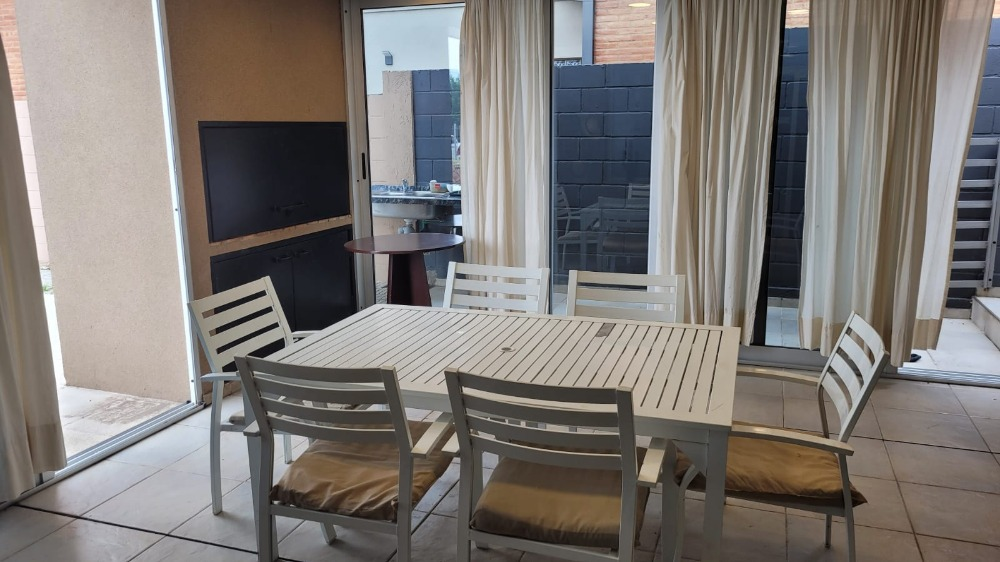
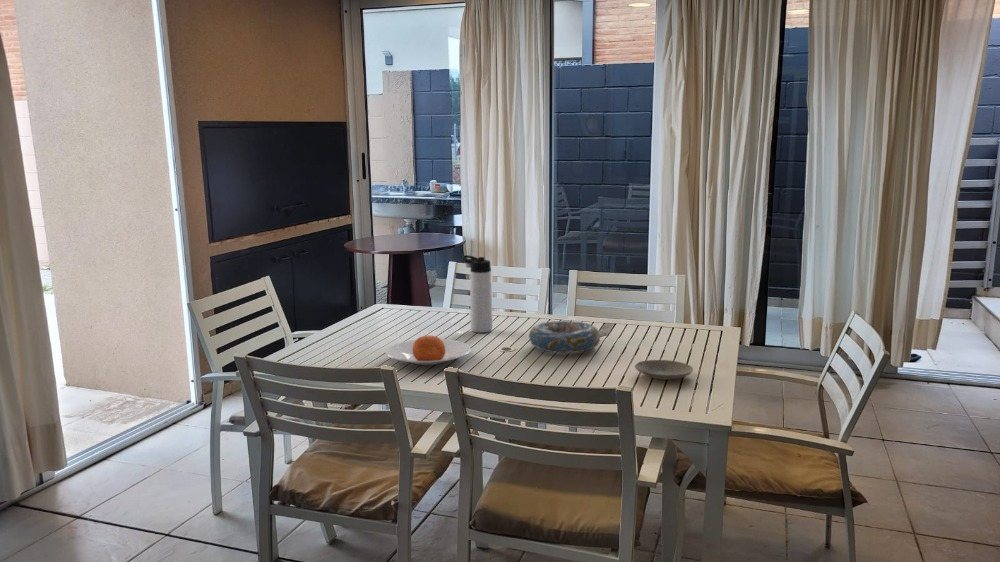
+ thermos bottle [461,254,494,334]
+ plate [384,334,472,366]
+ plate [634,359,694,381]
+ decorative bowl [527,319,602,355]
